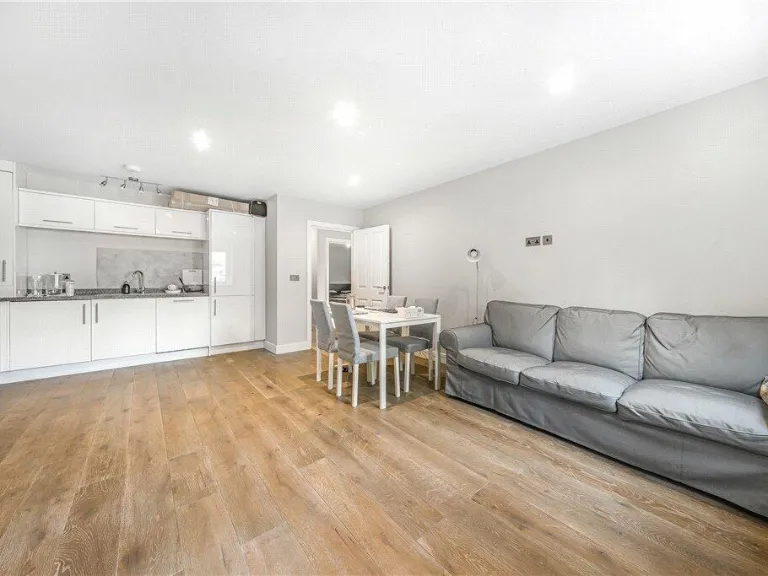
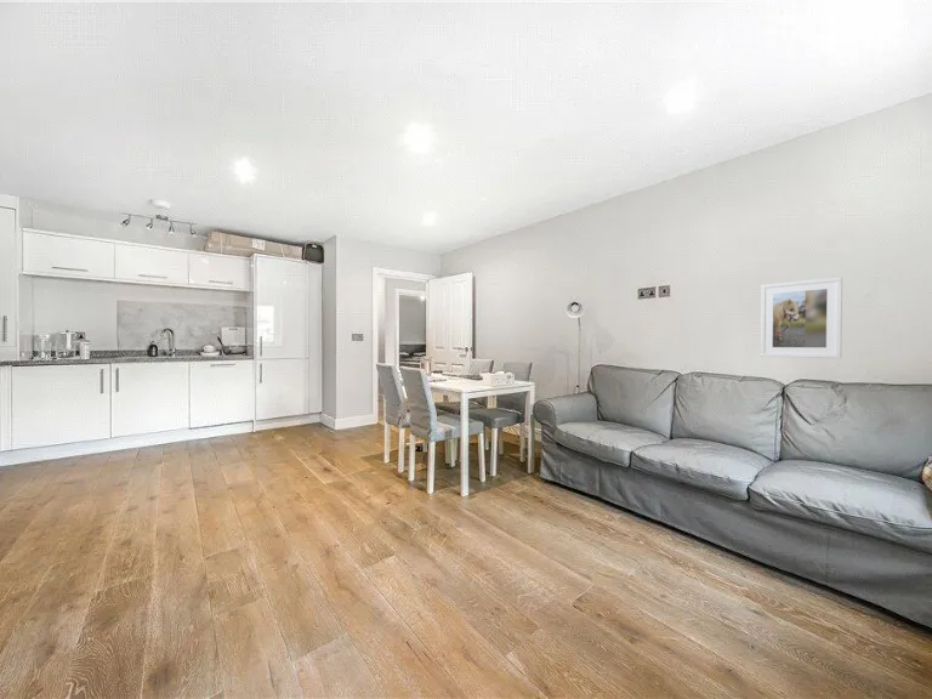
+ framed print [758,275,843,359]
